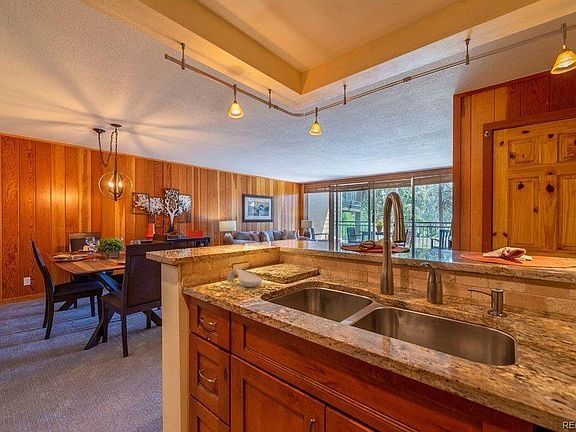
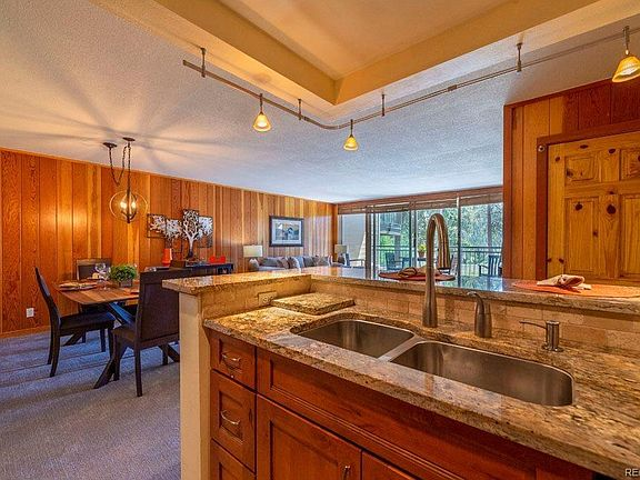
- spoon rest [226,268,263,288]
